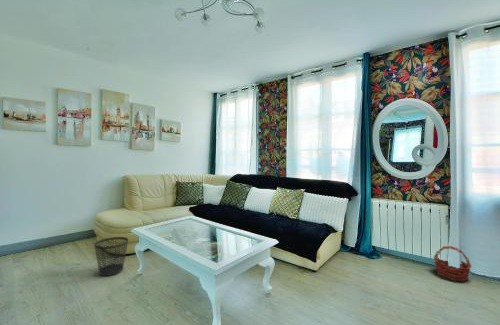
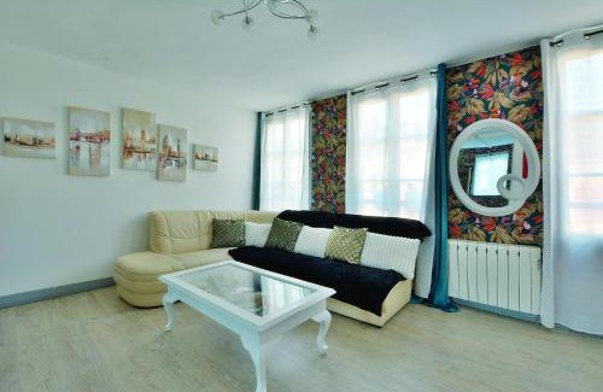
- basket [432,245,472,282]
- wastebasket [93,236,129,277]
